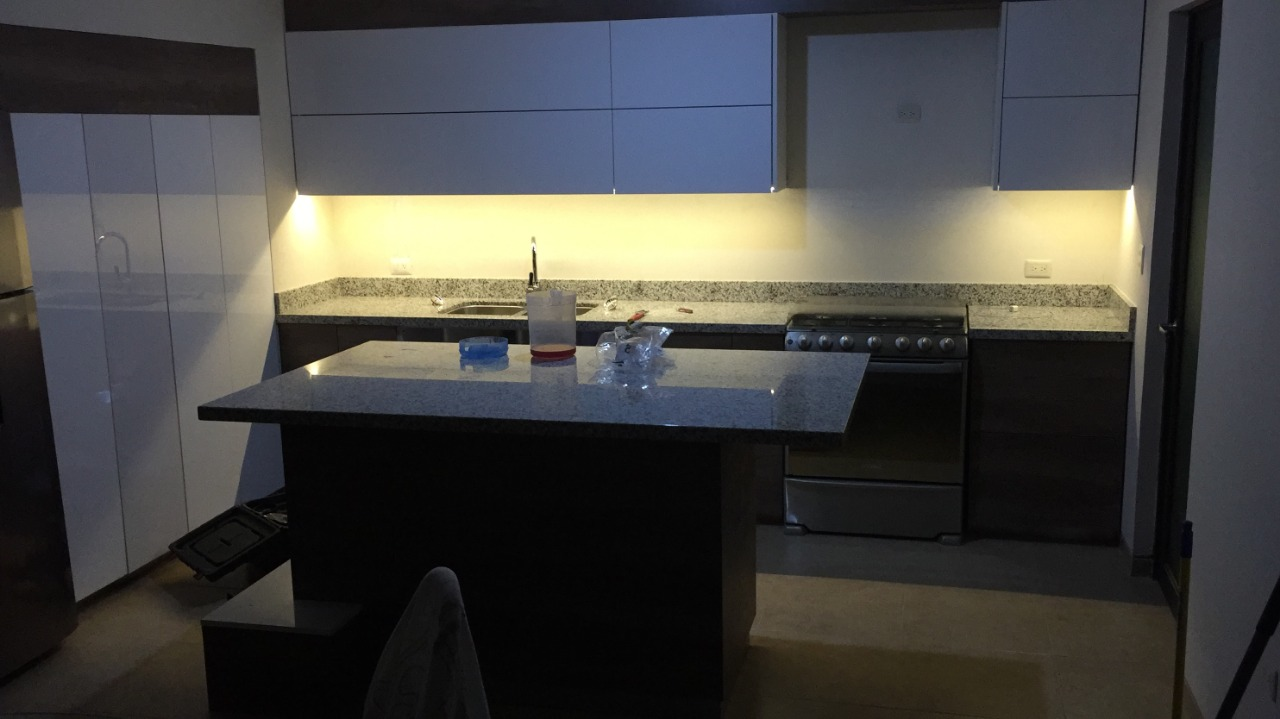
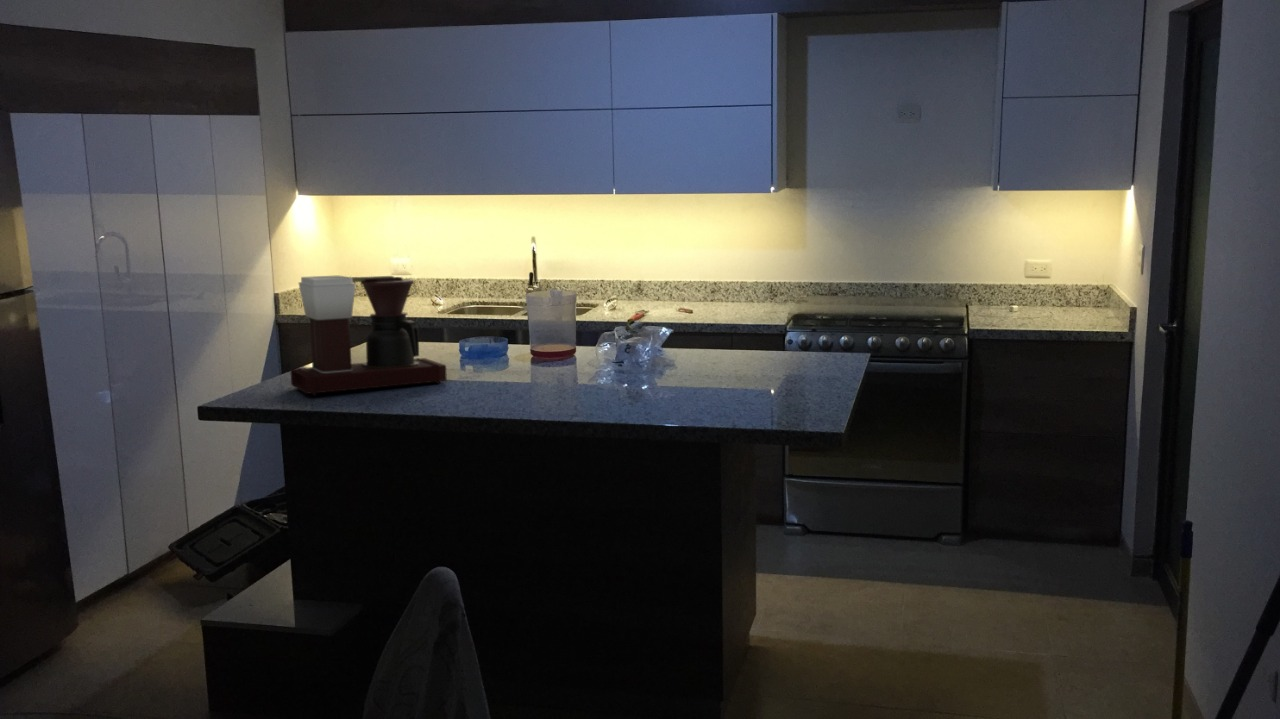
+ coffee maker [290,275,448,397]
